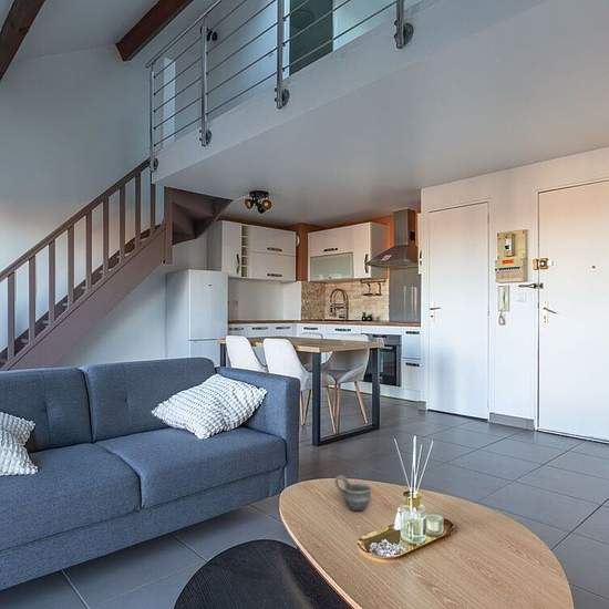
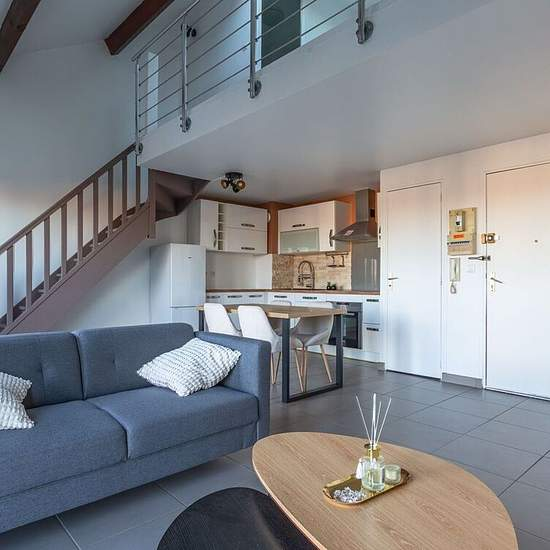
- cup [333,474,373,512]
